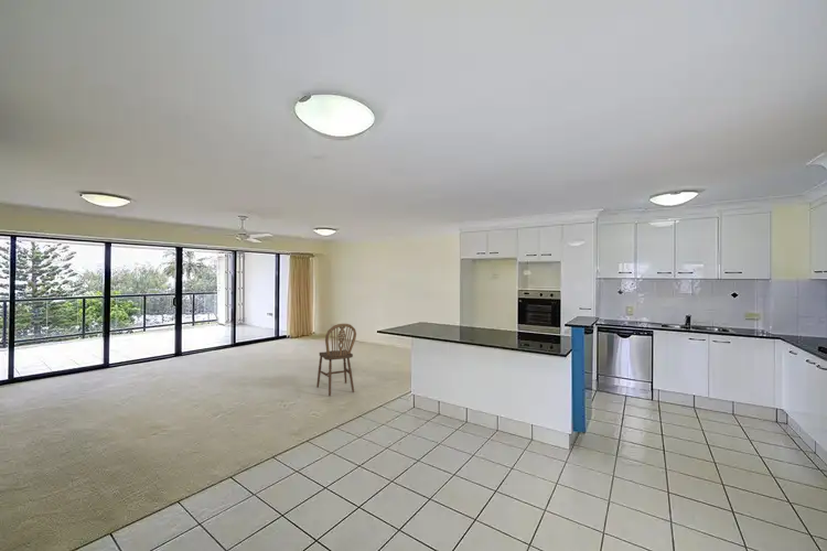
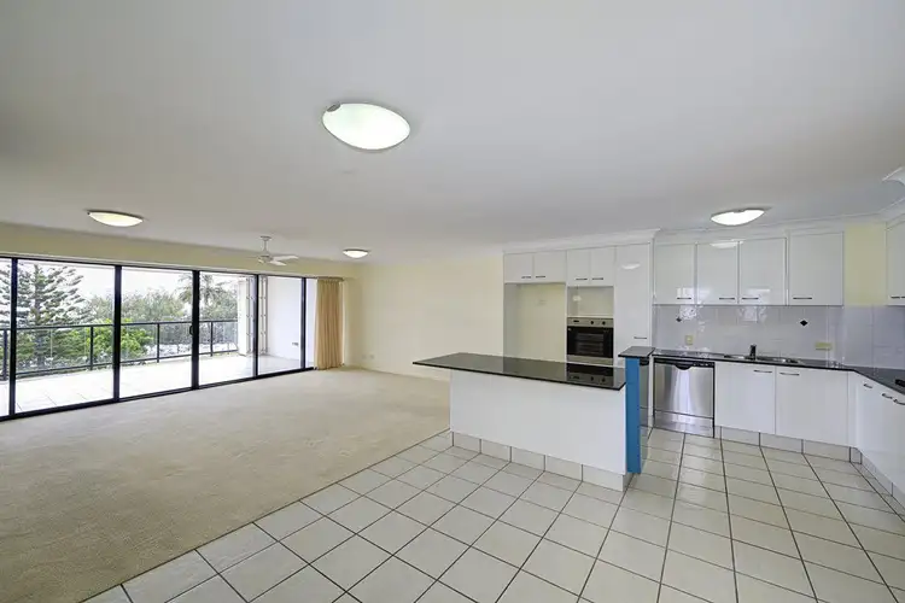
- chair [315,323,357,397]
